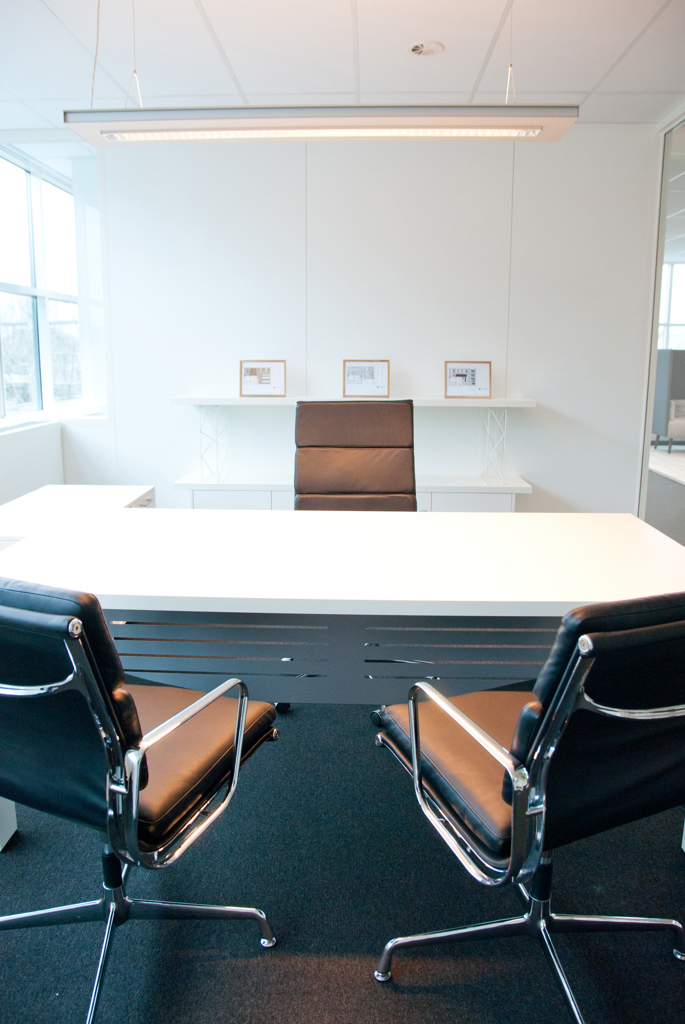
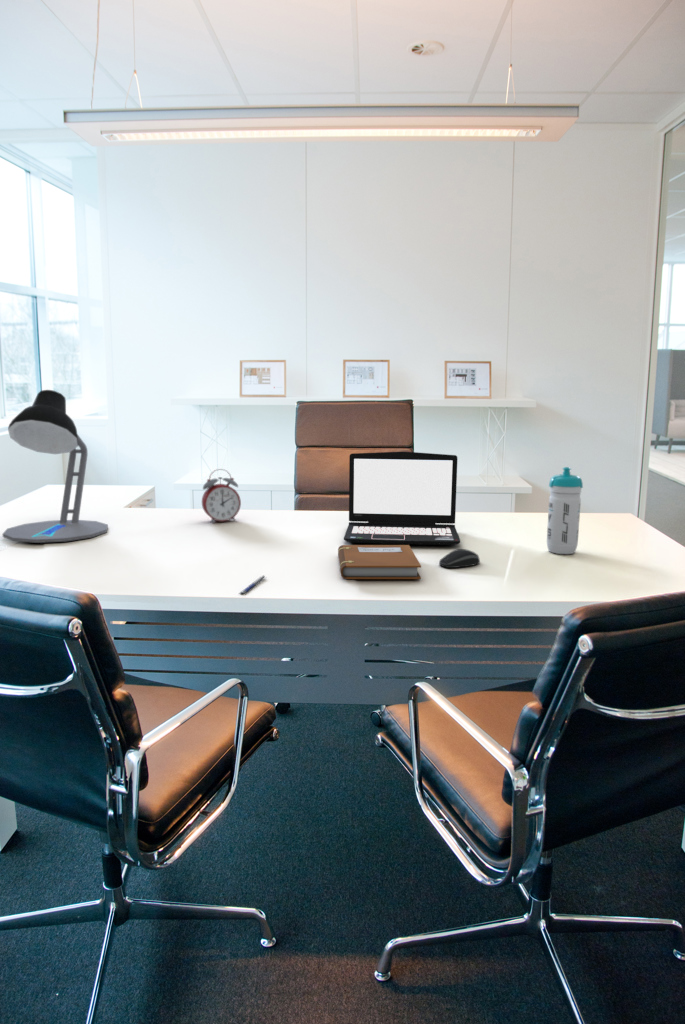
+ laptop [343,450,461,546]
+ computer mouse [438,548,481,569]
+ water bottle [546,466,584,555]
+ pen [238,575,266,595]
+ alarm clock [201,468,242,524]
+ notebook [337,544,422,580]
+ desk lamp [2,389,109,544]
